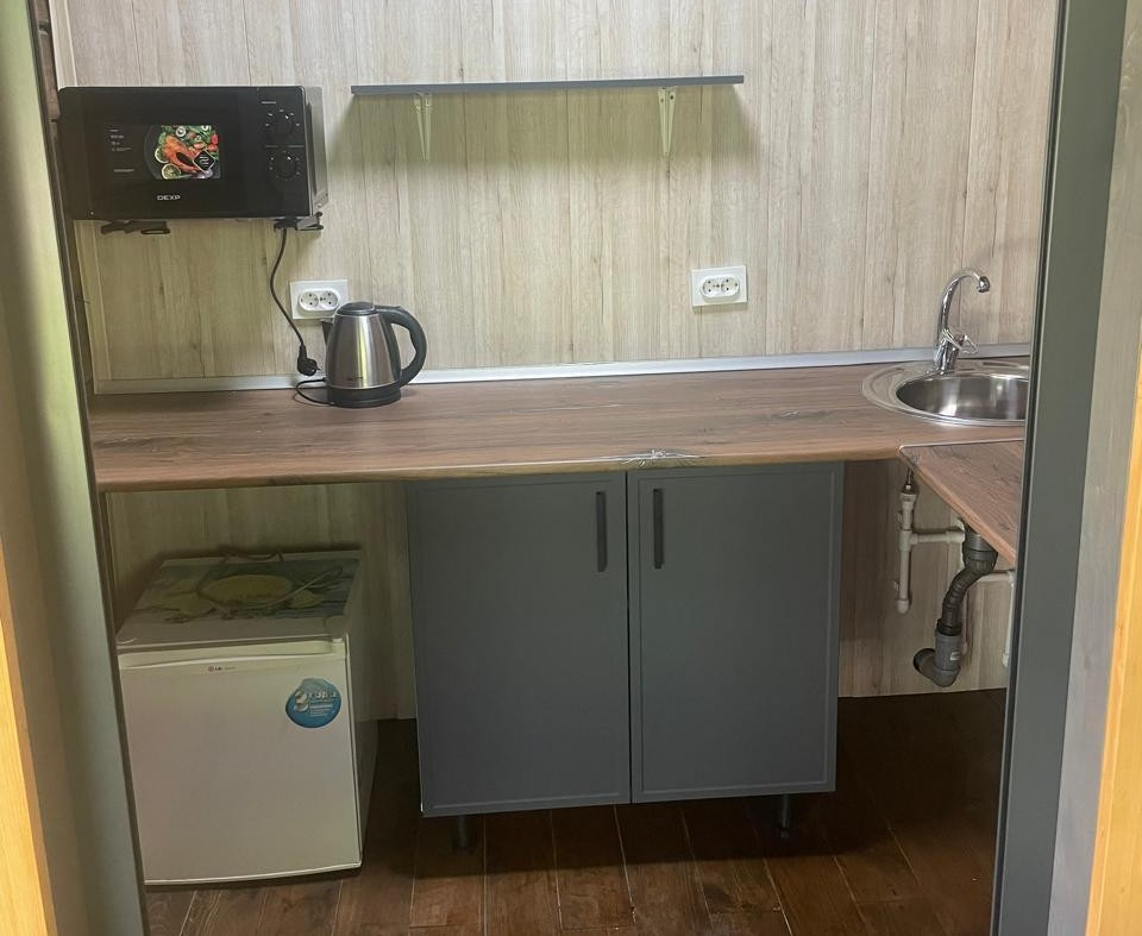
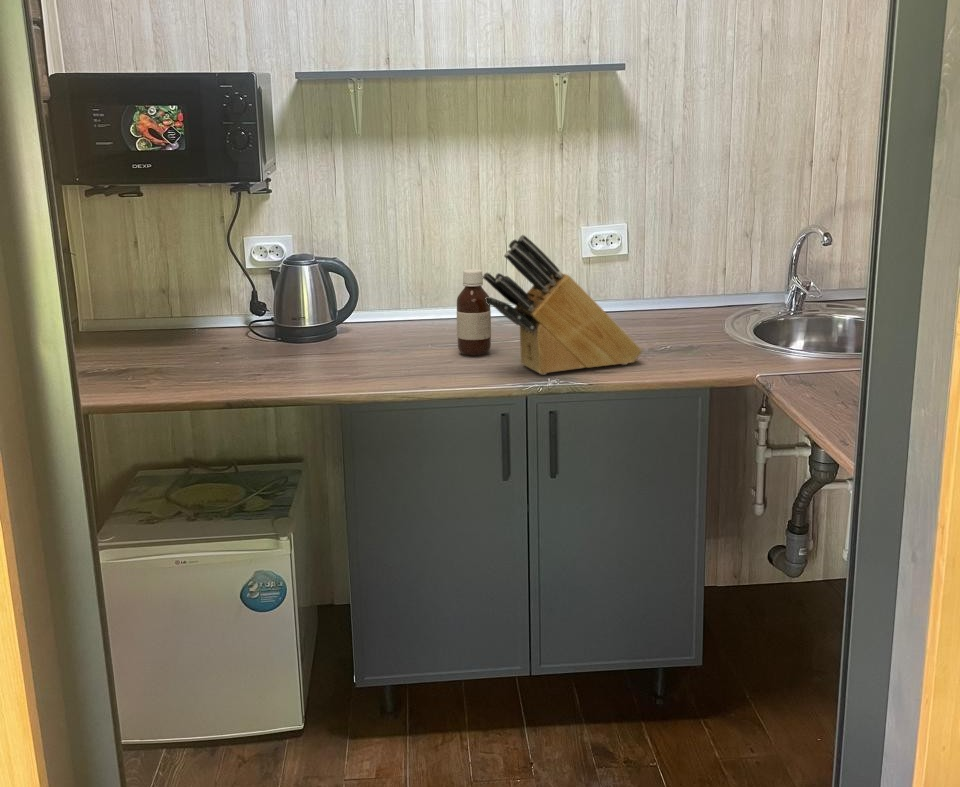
+ knife block [482,234,643,375]
+ bottle [456,268,492,356]
